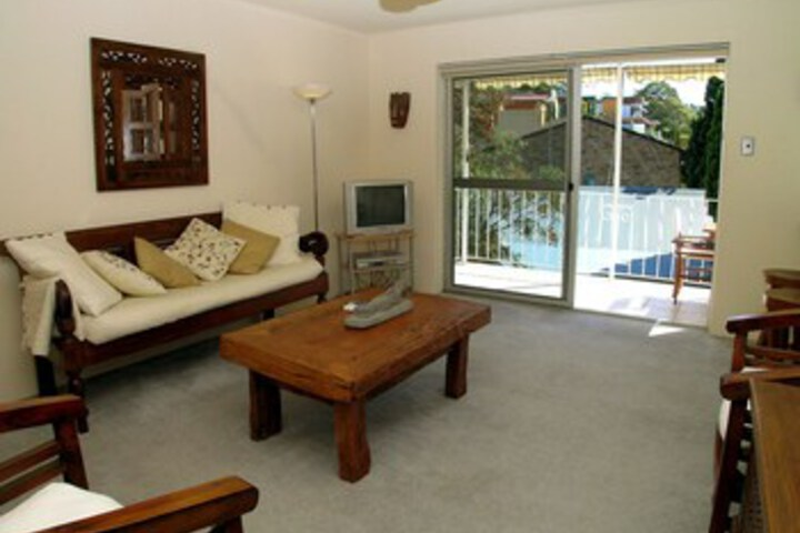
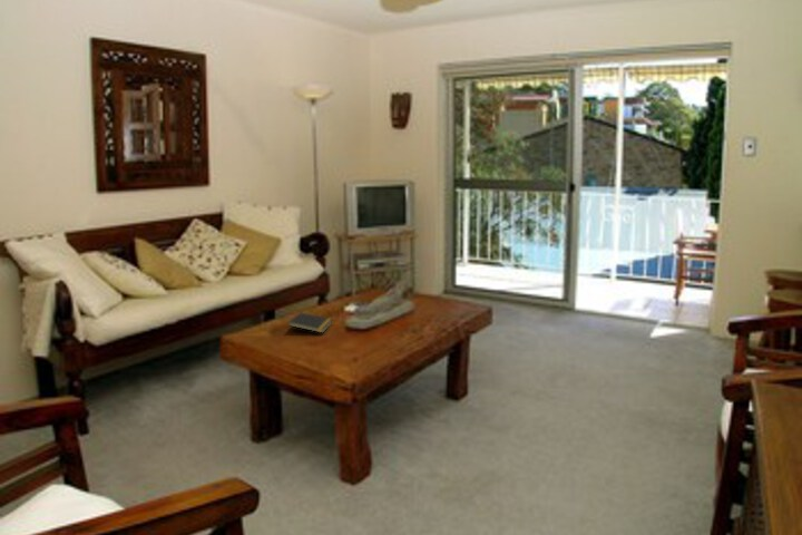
+ notepad [286,312,334,334]
